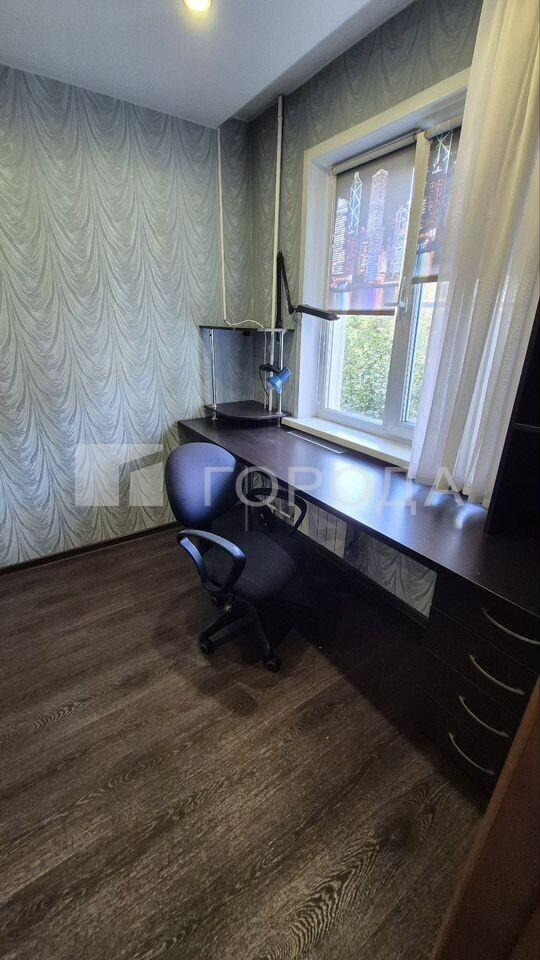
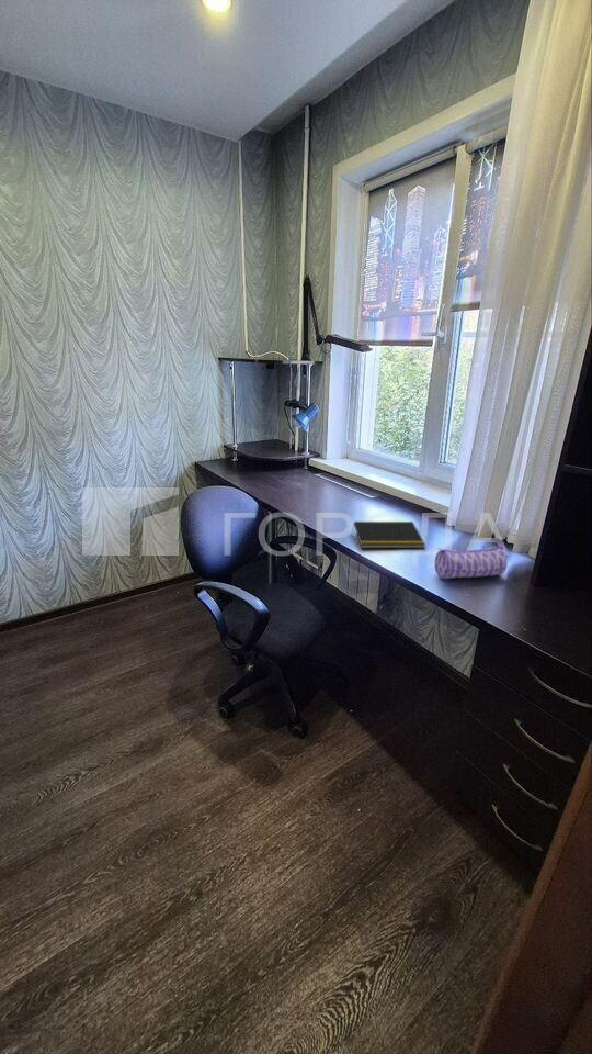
+ notepad [351,520,426,549]
+ pencil case [433,545,508,580]
